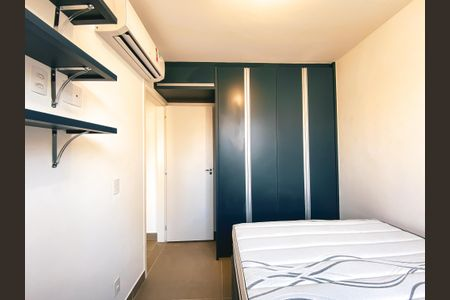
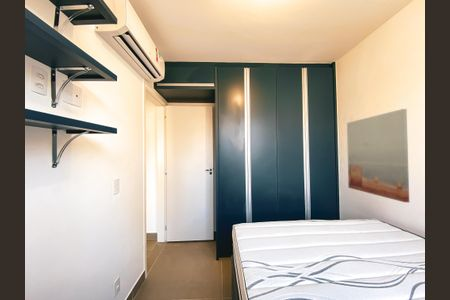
+ wall art [346,108,410,203]
